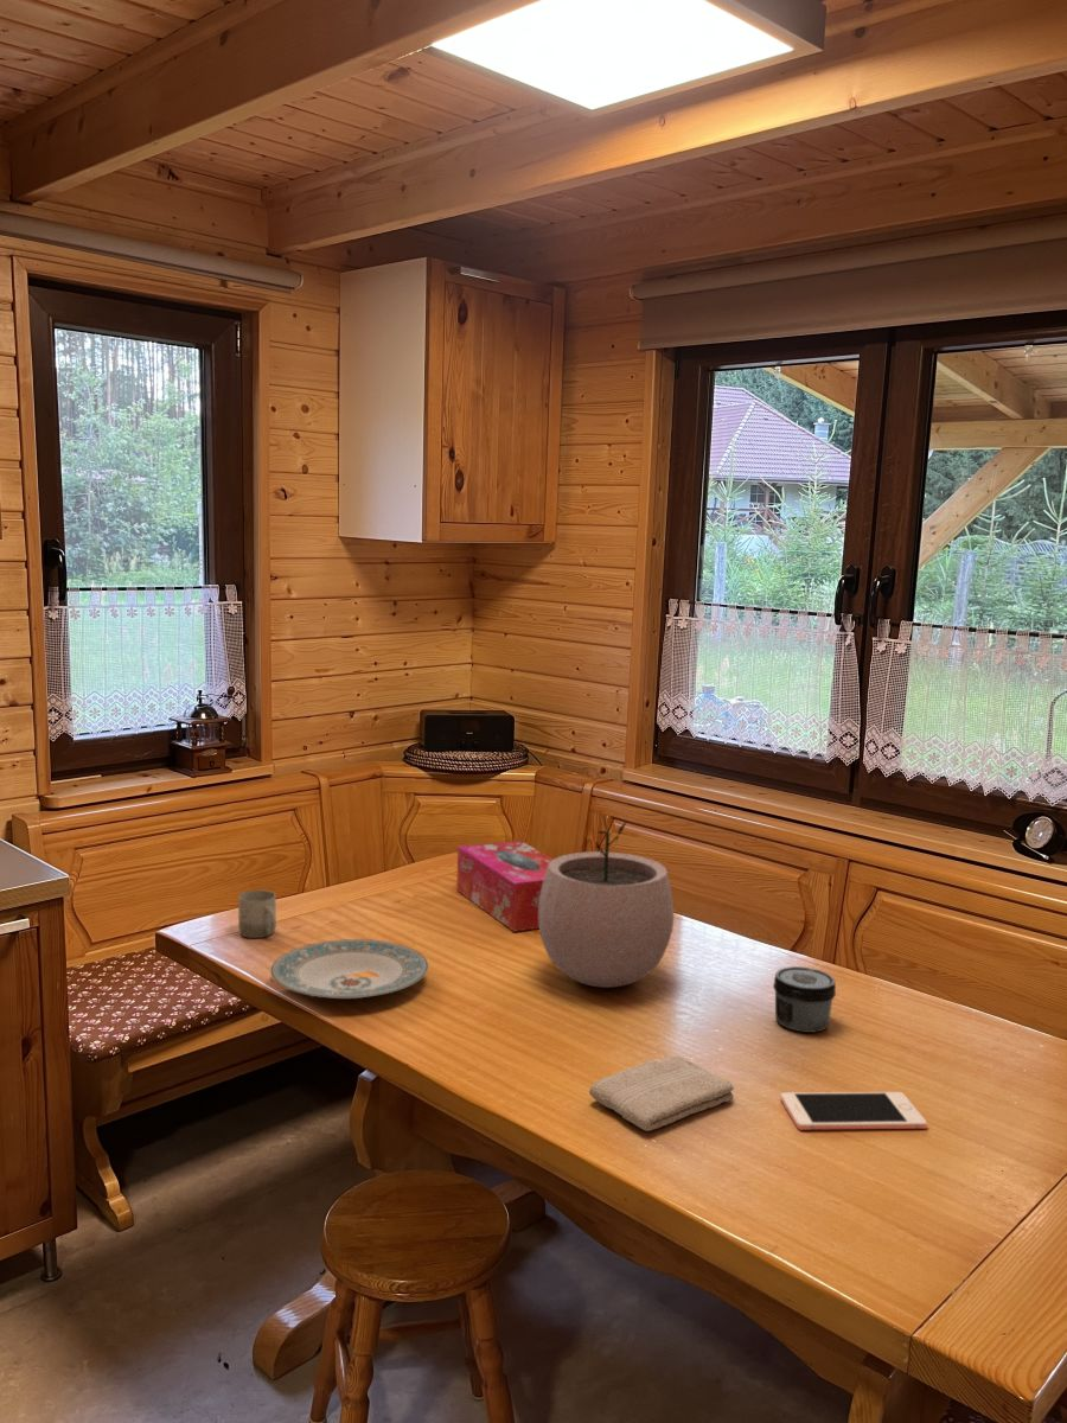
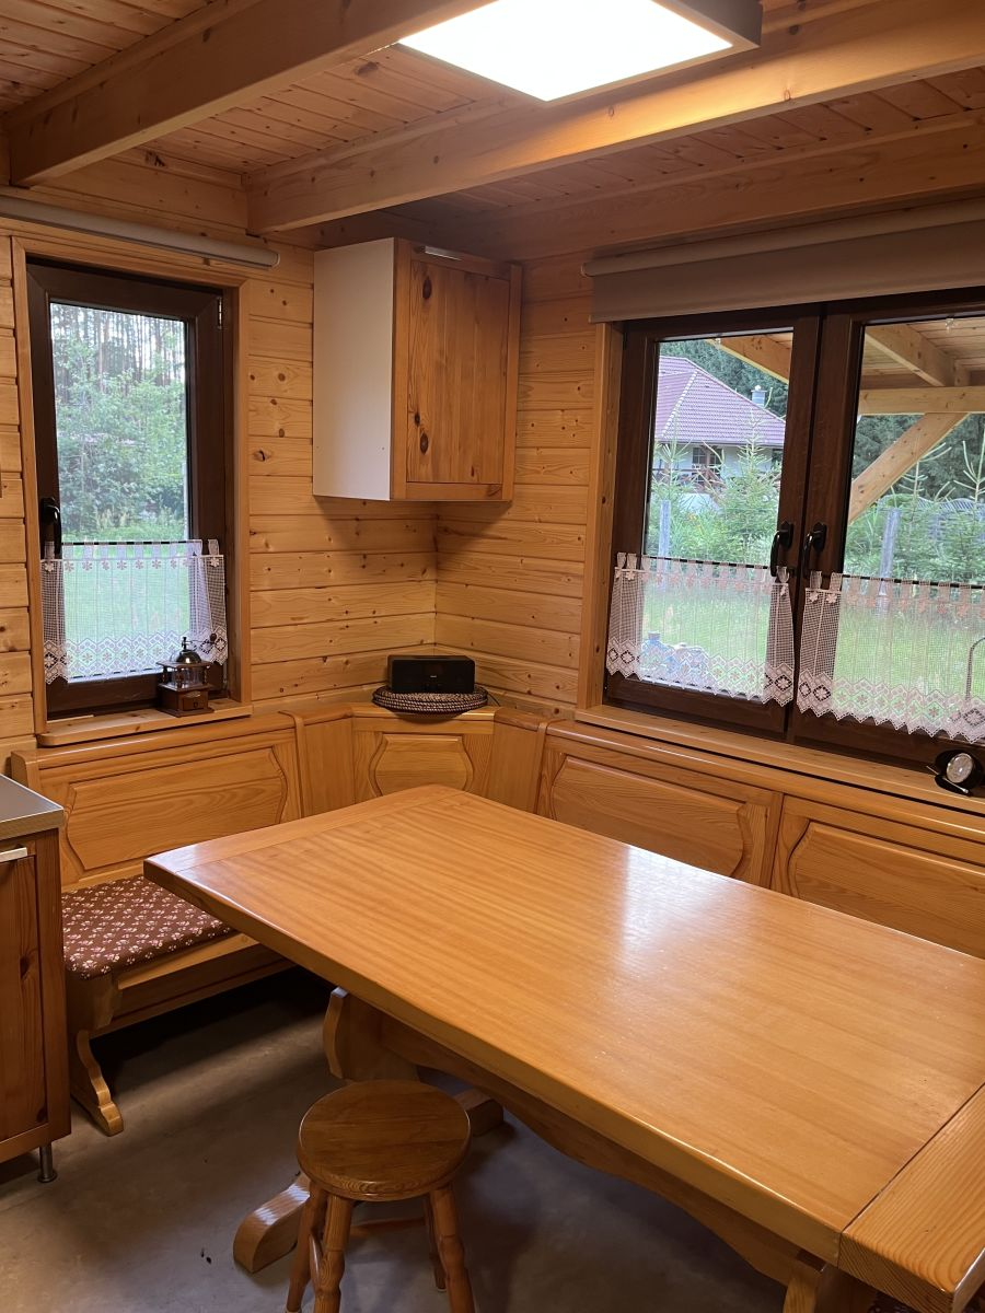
- jar [772,965,837,1034]
- washcloth [588,1055,735,1132]
- plant pot [538,813,675,989]
- tissue box [455,840,555,933]
- plate [269,938,429,1000]
- cup [237,889,277,939]
- cell phone [780,1091,928,1131]
